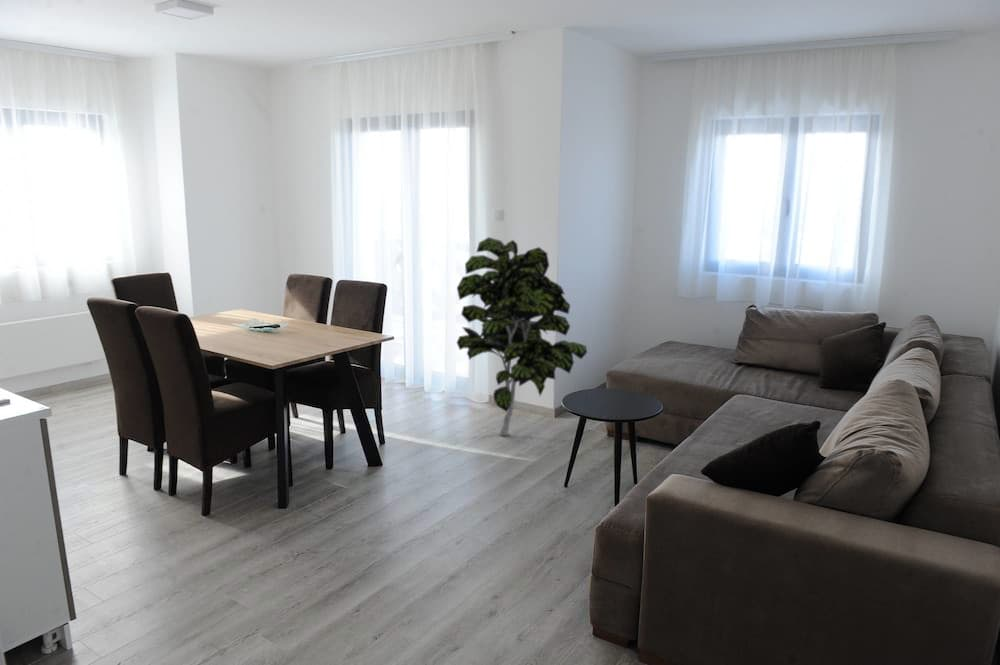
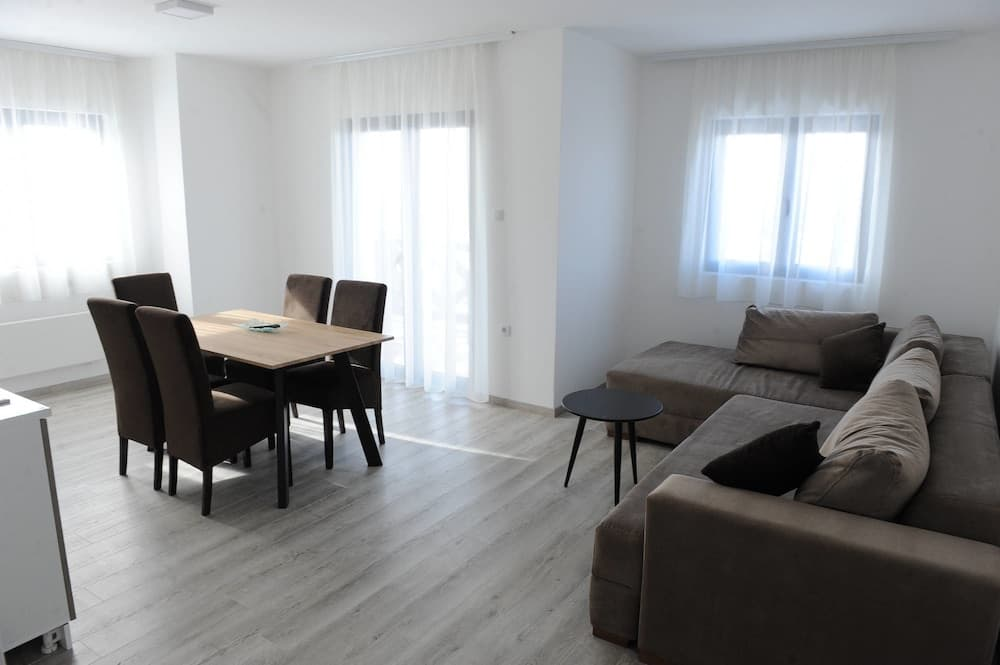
- indoor plant [456,236,588,437]
